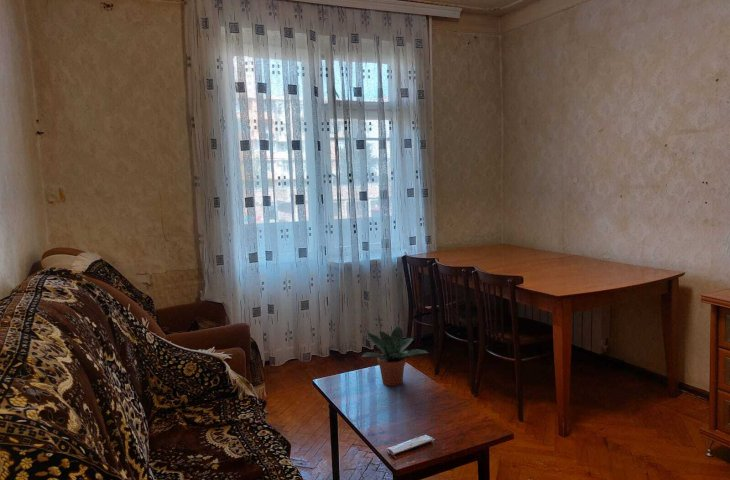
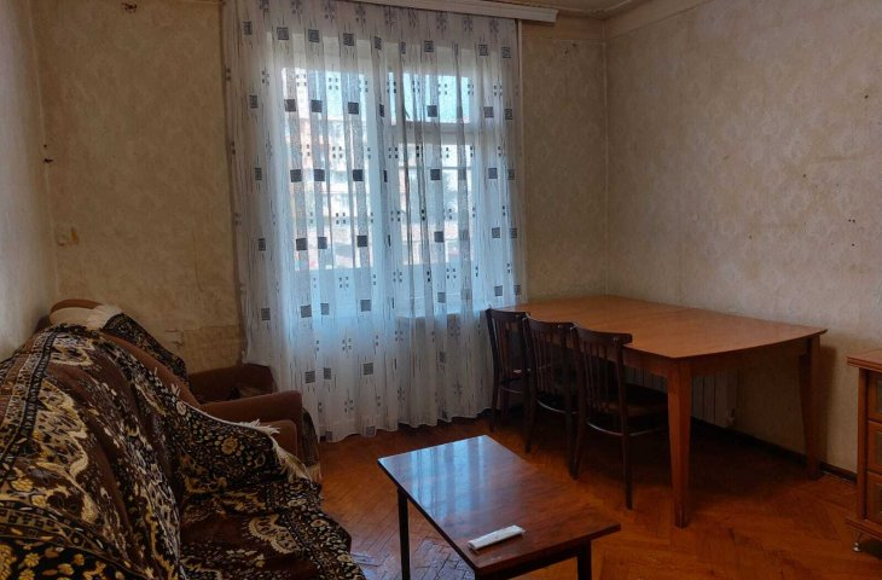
- potted plant [361,326,429,387]
